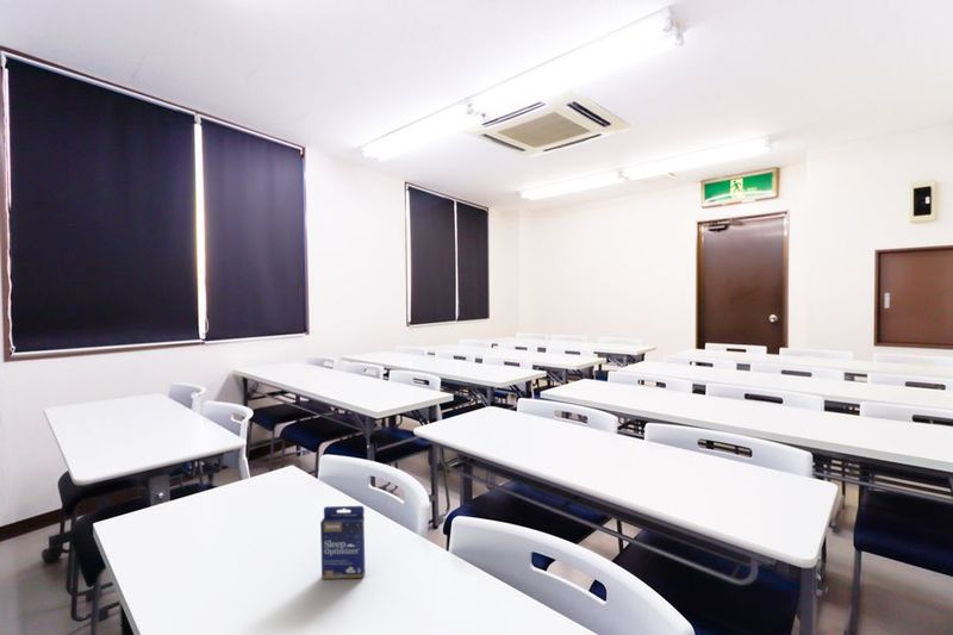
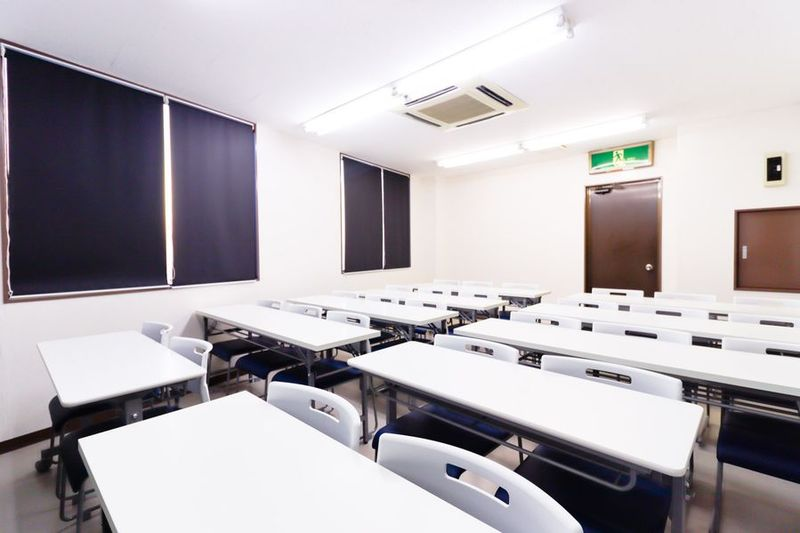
- small box [319,505,367,580]
